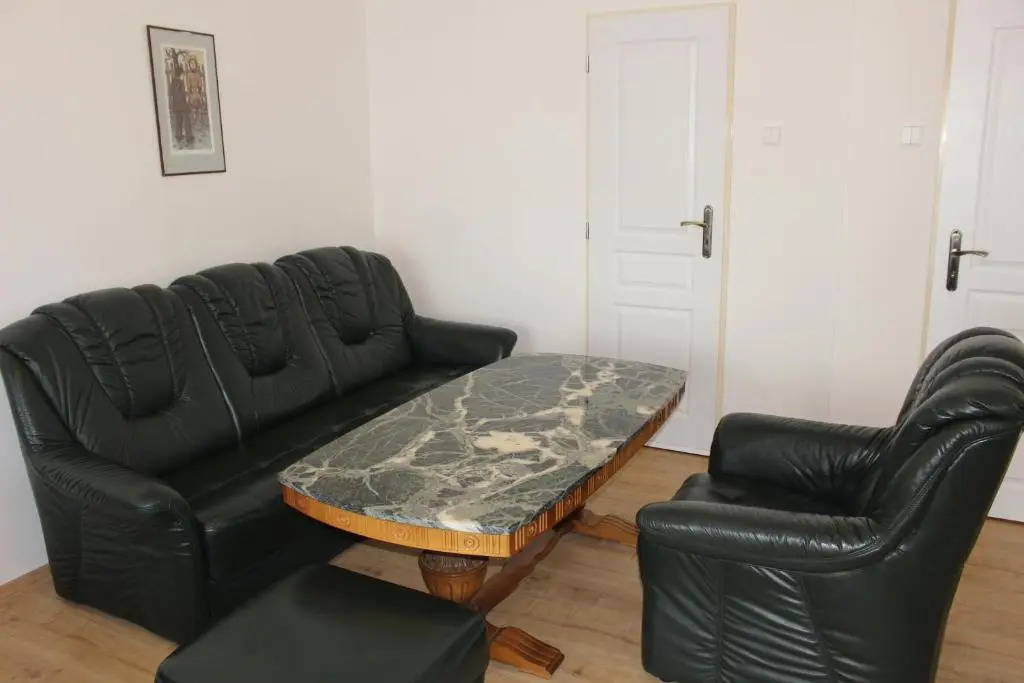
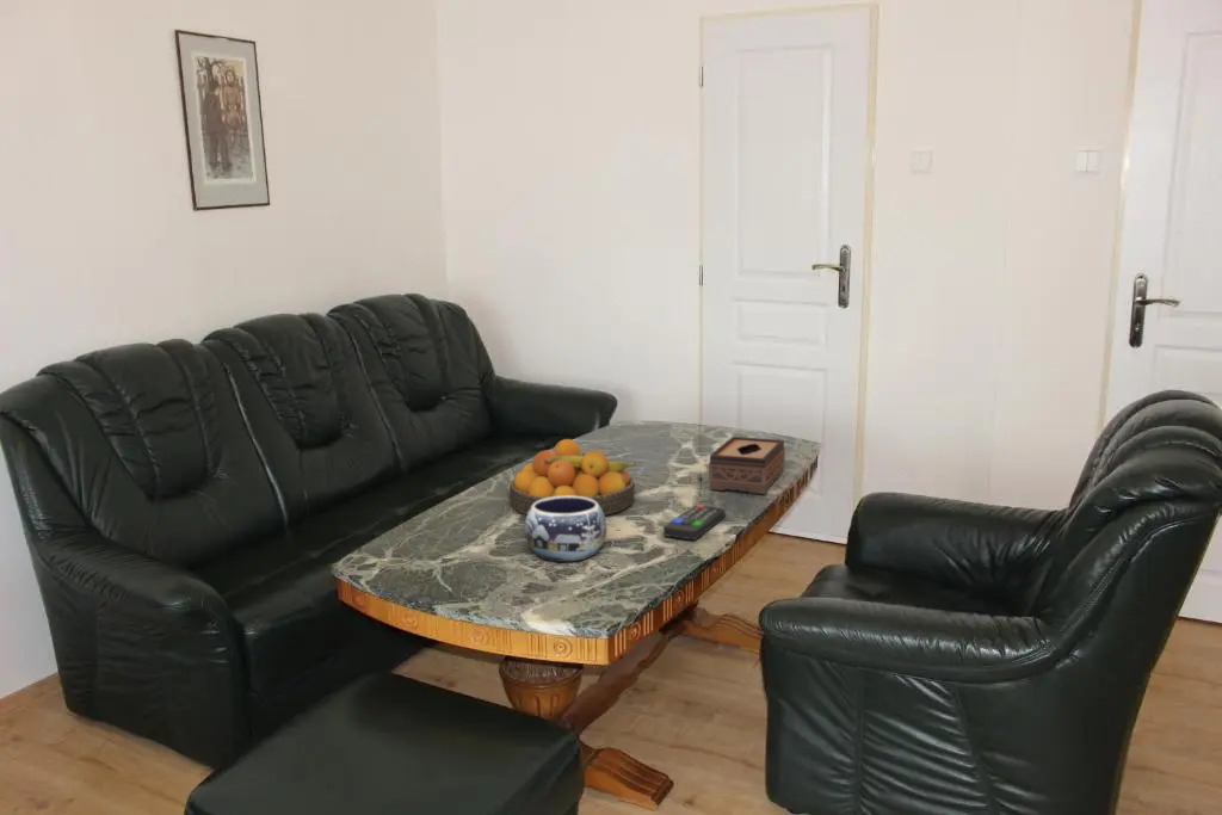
+ remote control [662,504,727,541]
+ tissue box [708,436,786,495]
+ fruit bowl [508,438,638,517]
+ decorative bowl [524,496,607,563]
